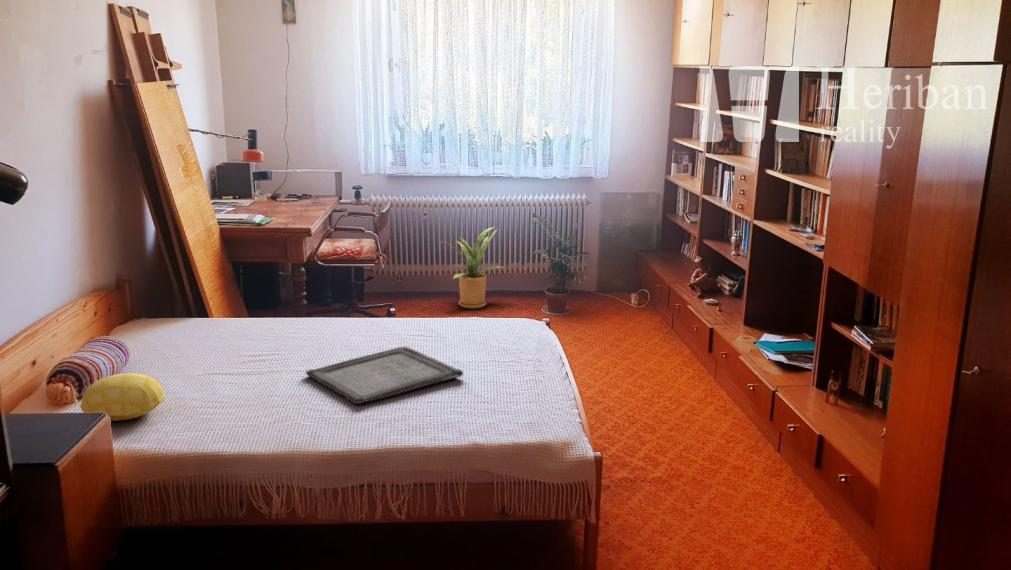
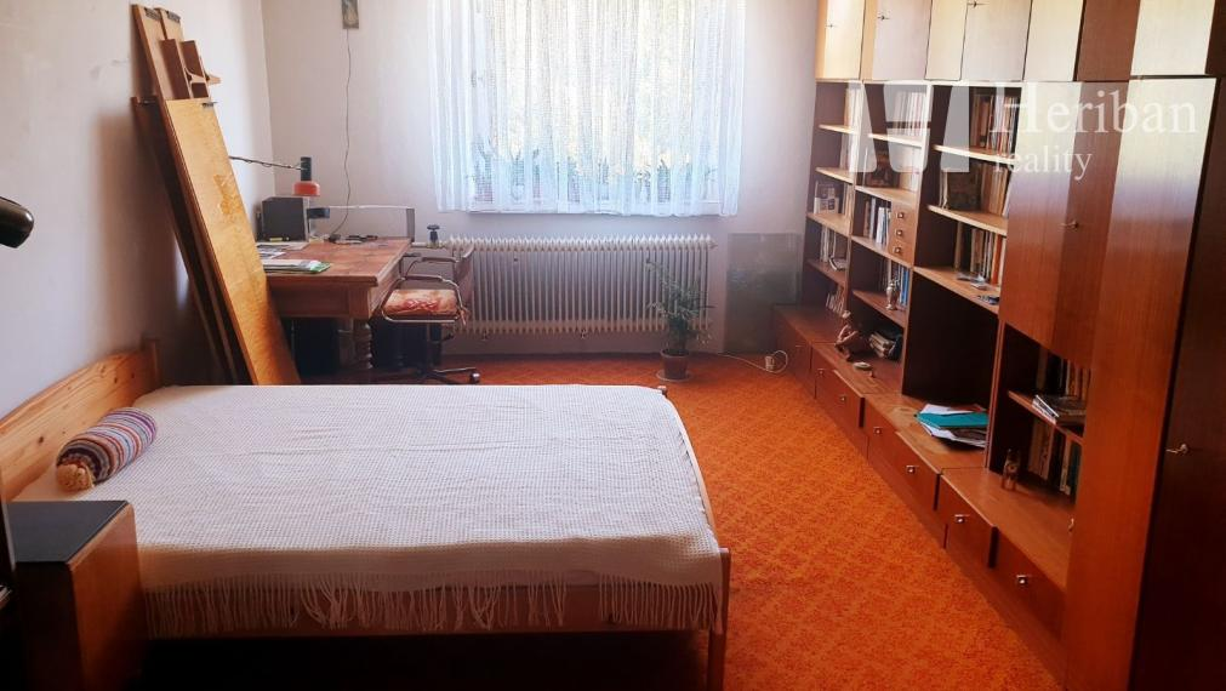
- serving tray [305,345,464,405]
- house plant [442,226,505,310]
- cushion [79,372,166,422]
